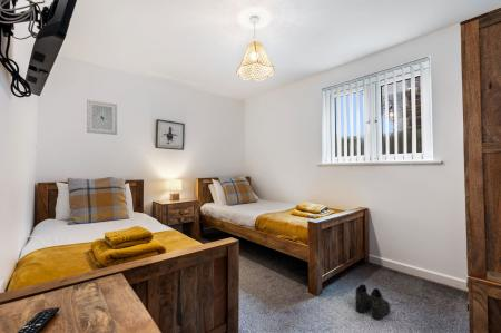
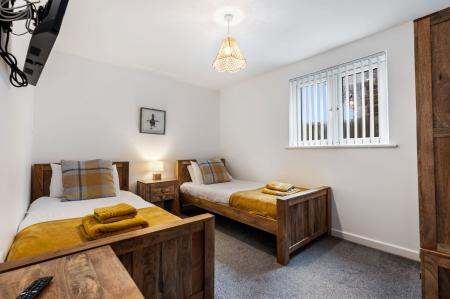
- wall art [86,99,118,136]
- boots [354,283,391,320]
